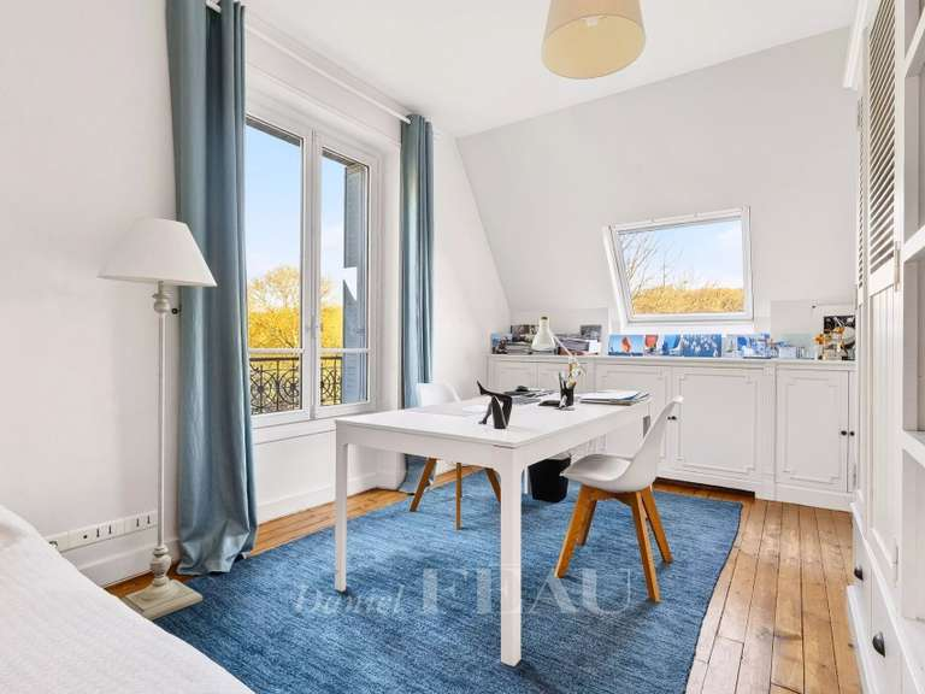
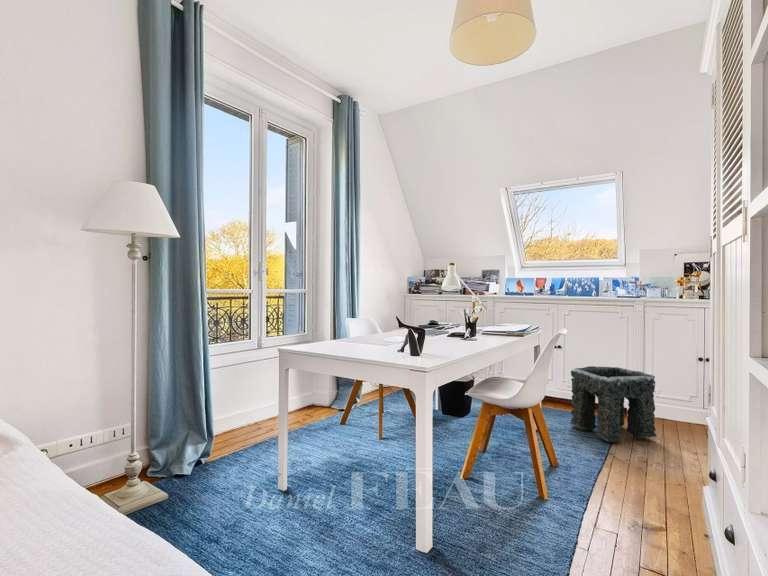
+ stone arch [569,365,658,443]
